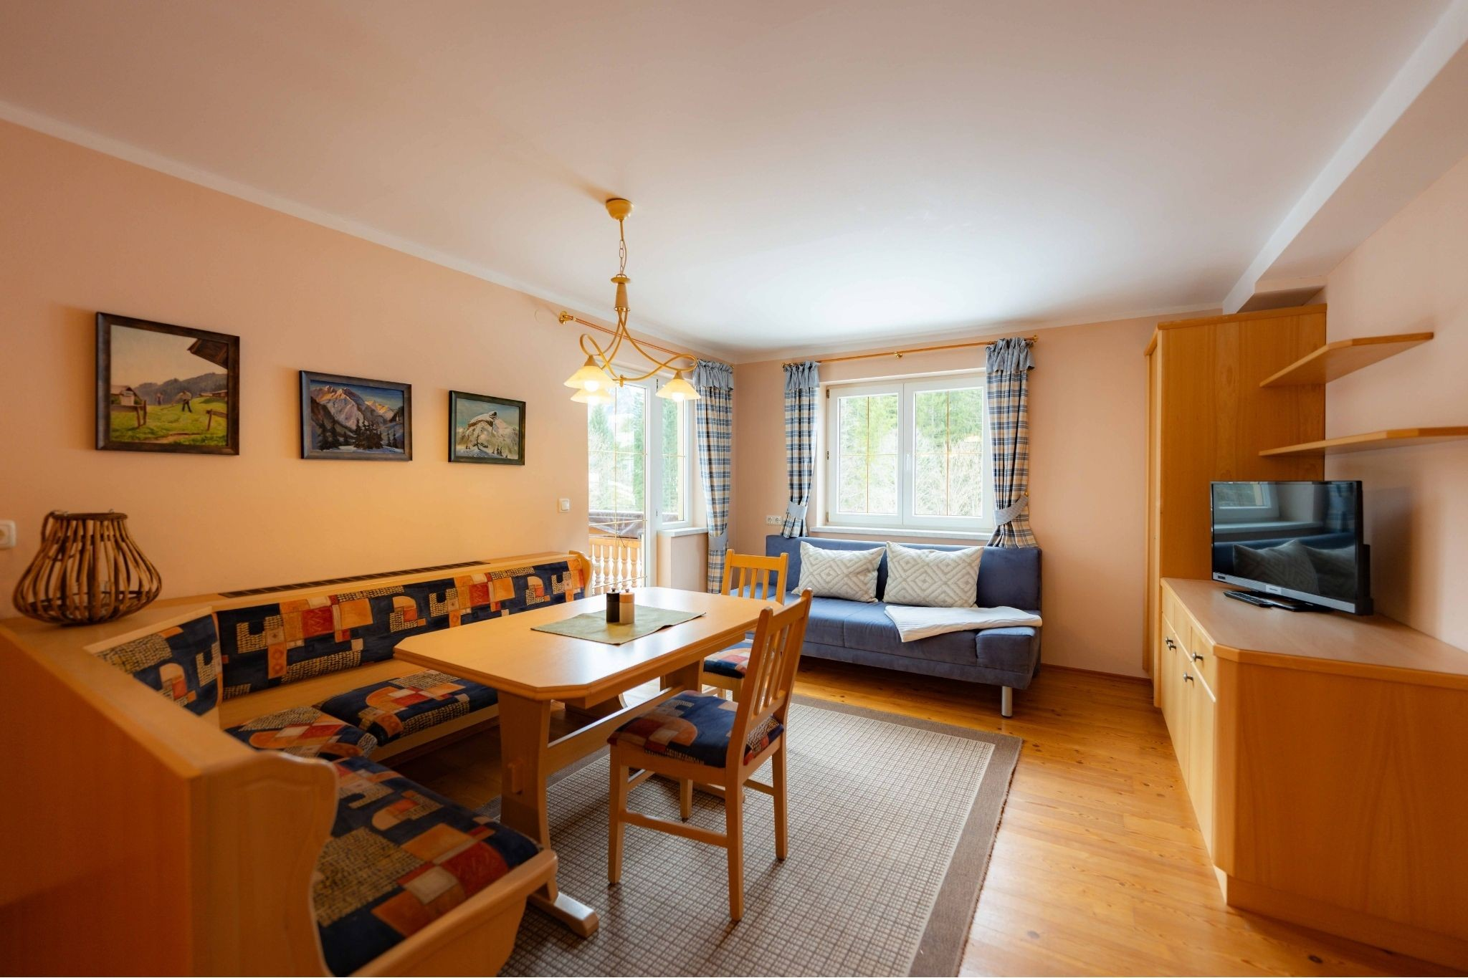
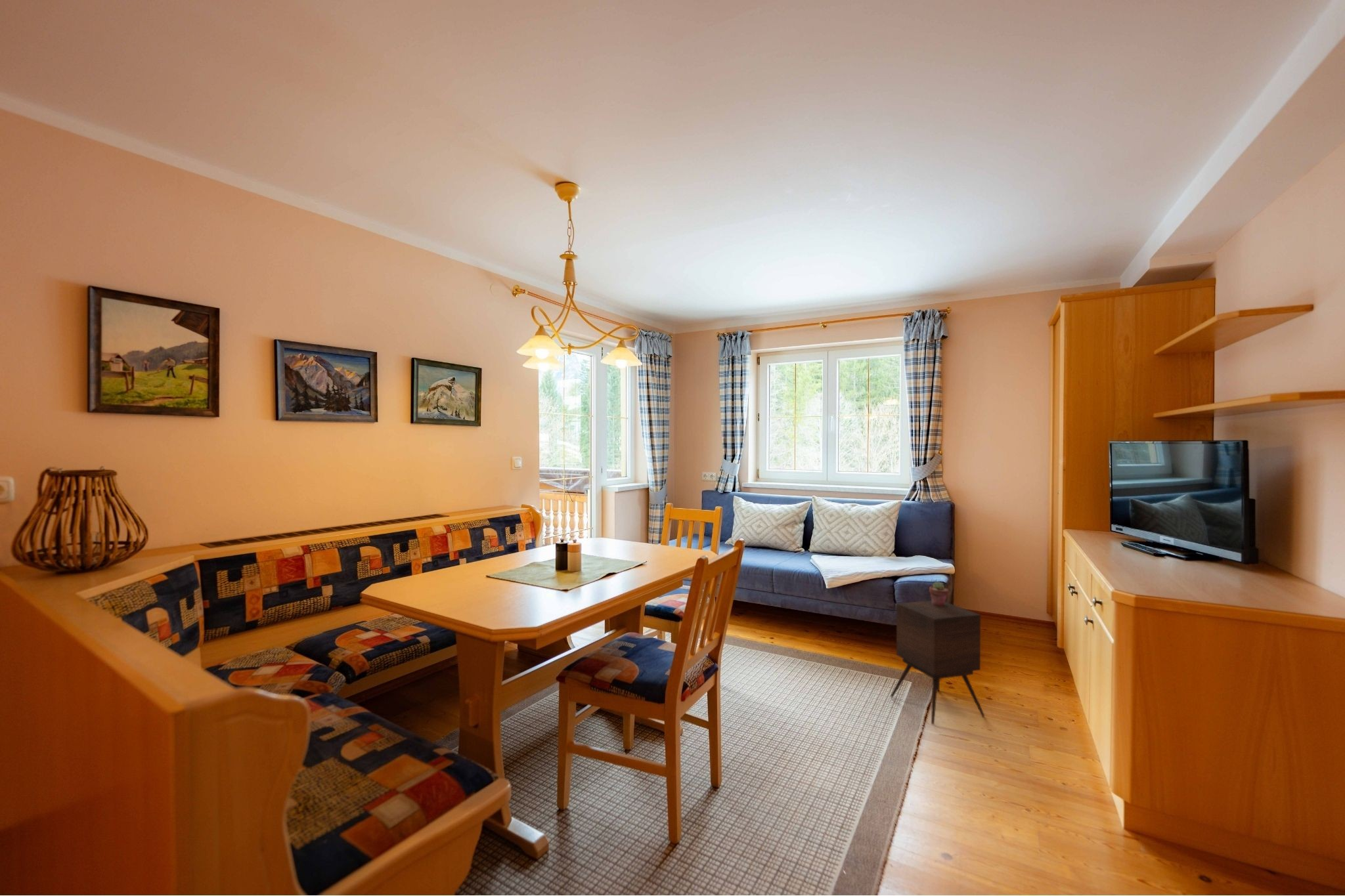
+ potted succulent [929,581,949,606]
+ side table [890,600,985,725]
